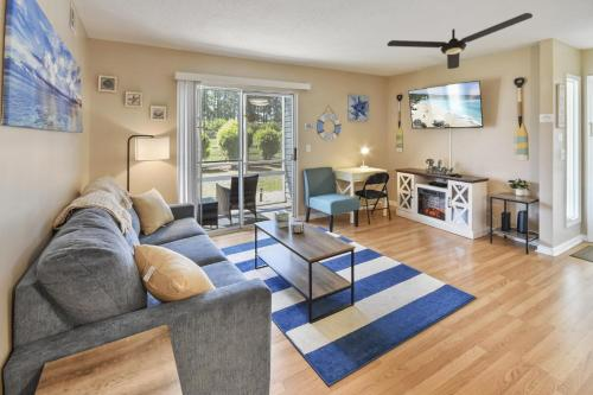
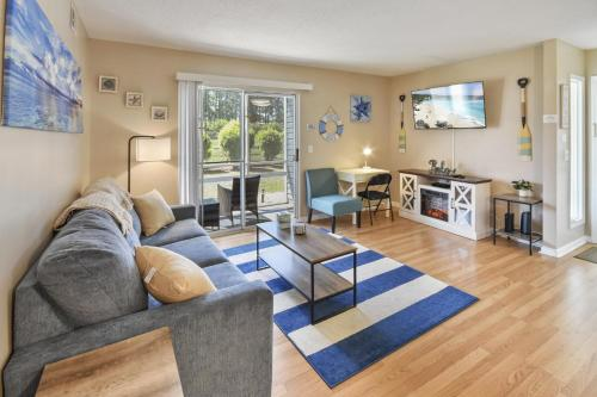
- ceiling fan [387,12,534,70]
